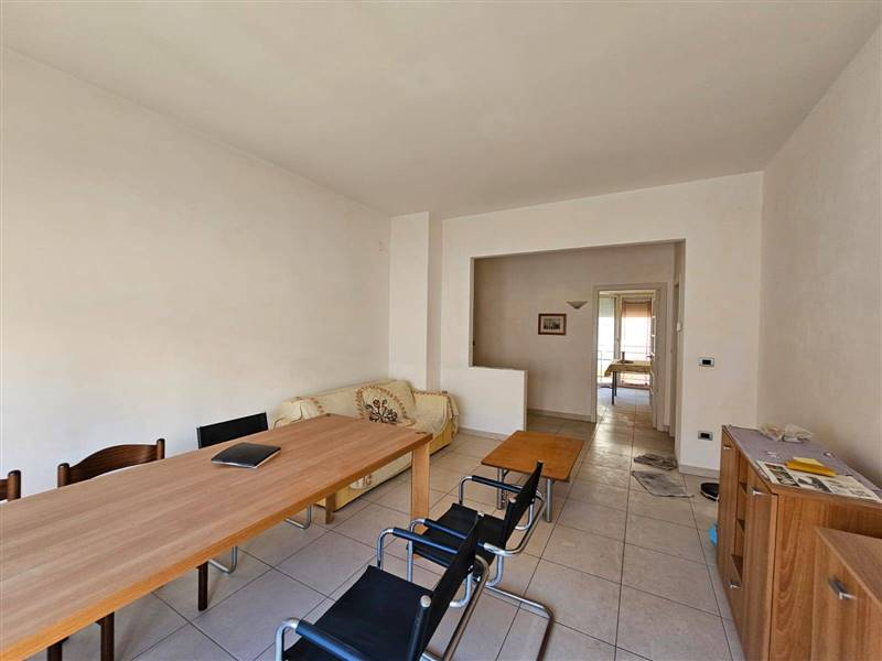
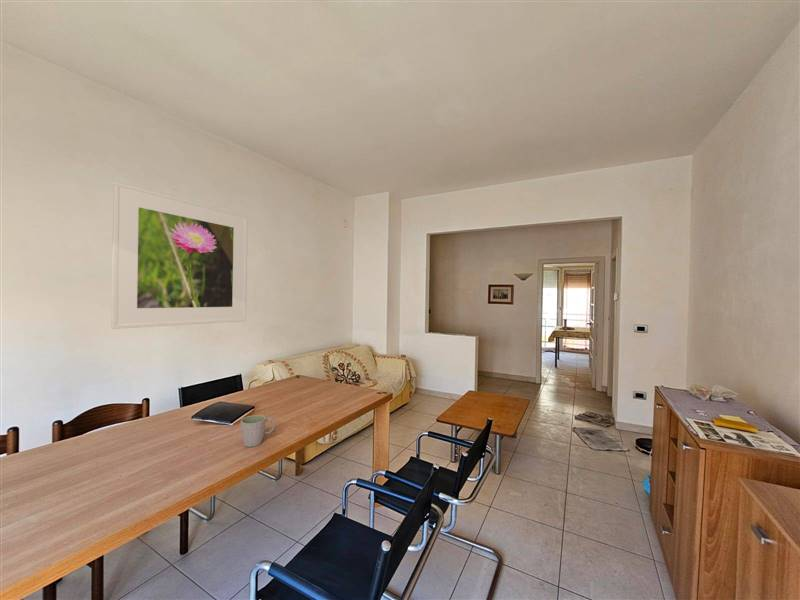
+ mug [240,414,275,448]
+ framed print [110,181,249,330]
